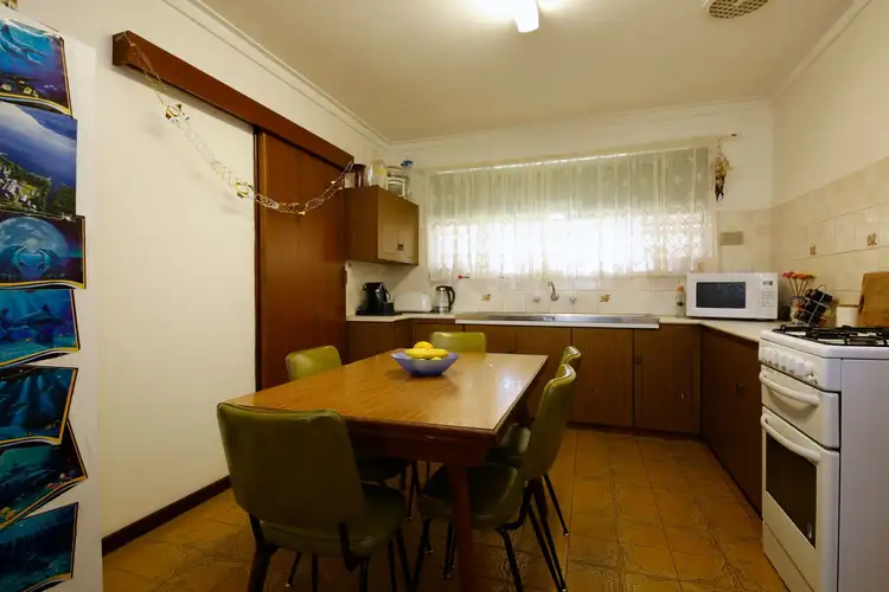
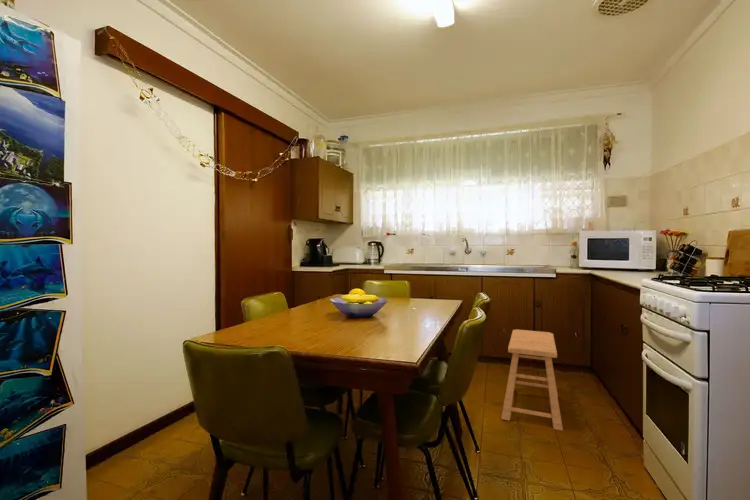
+ stool [500,328,564,431]
